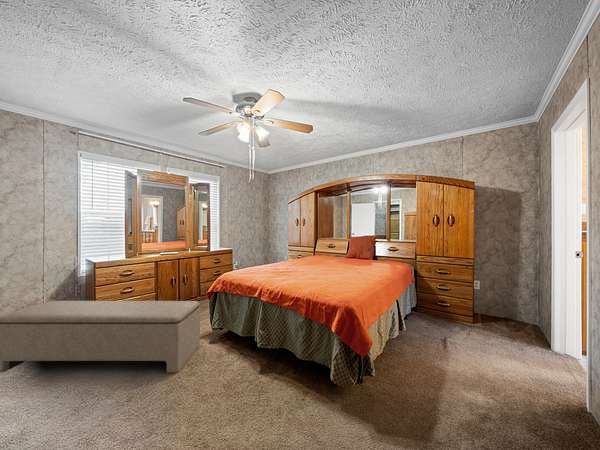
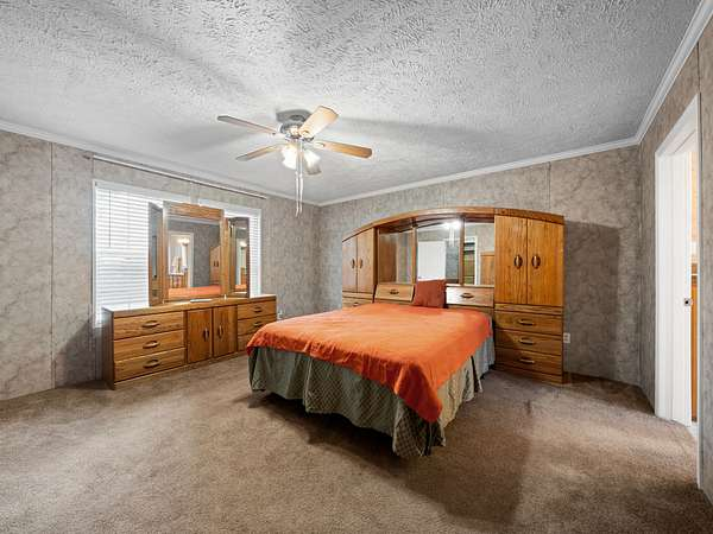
- bench [0,300,201,374]
